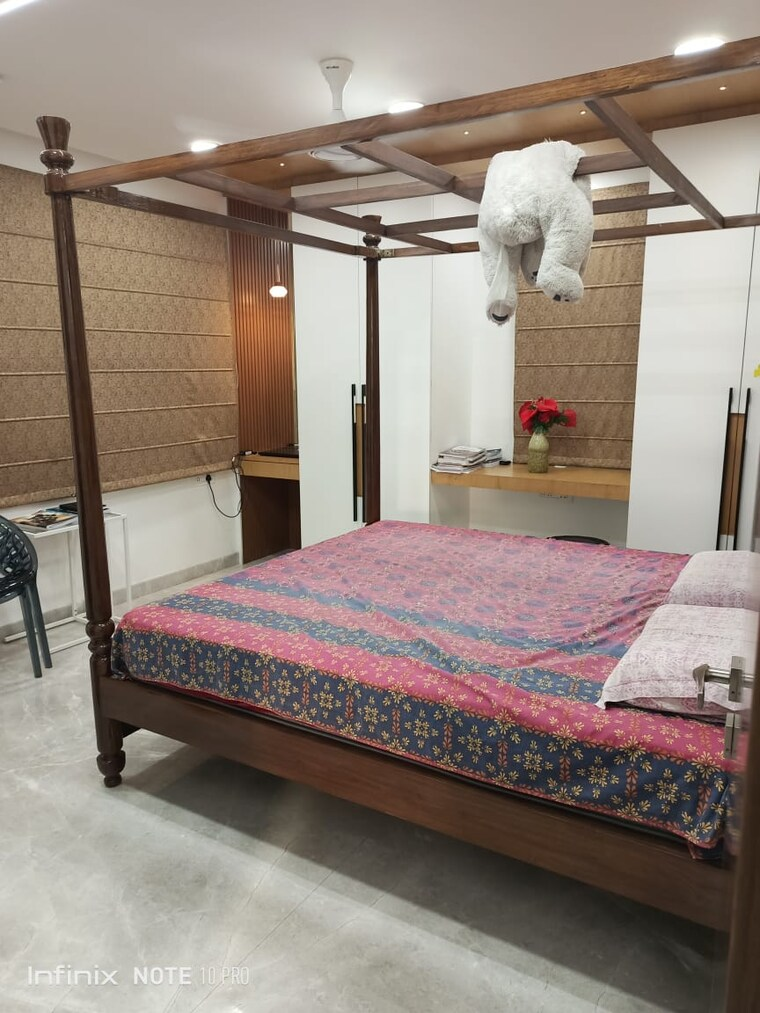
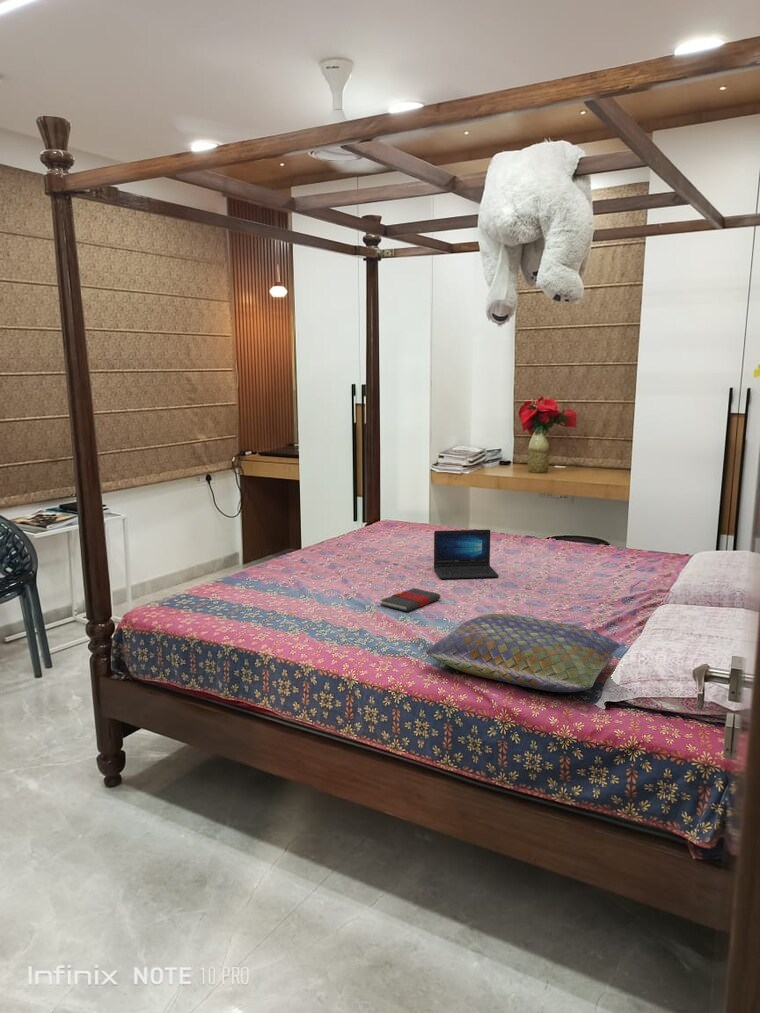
+ laptop [433,529,500,580]
+ book [379,587,442,613]
+ cushion [425,613,621,693]
